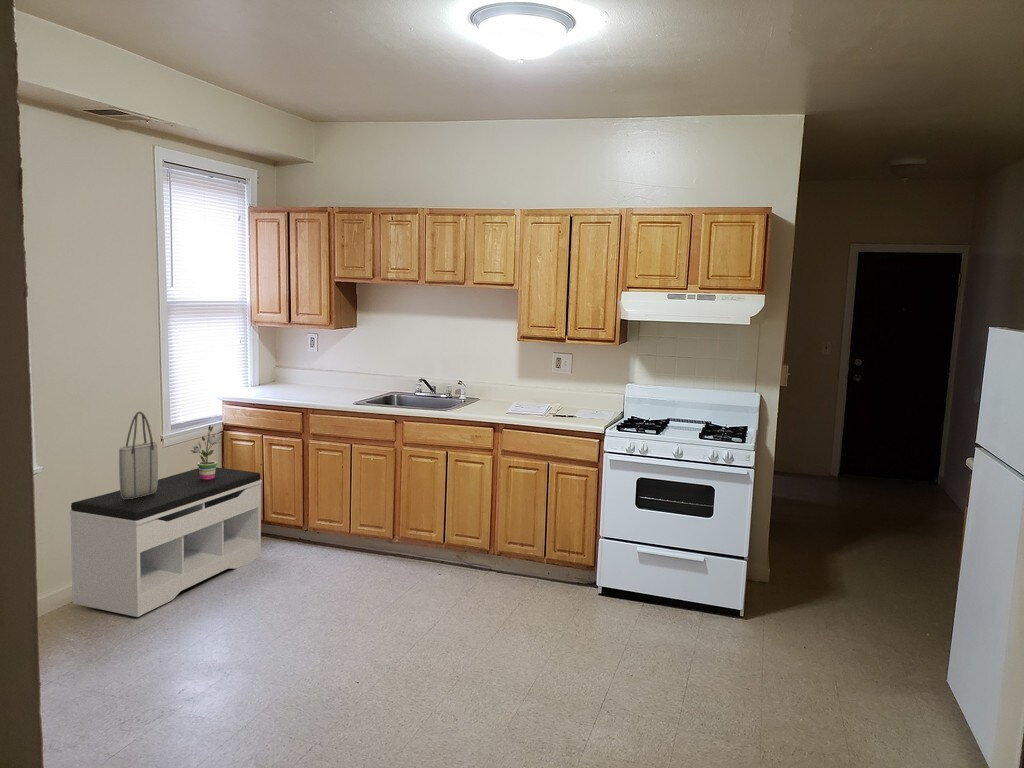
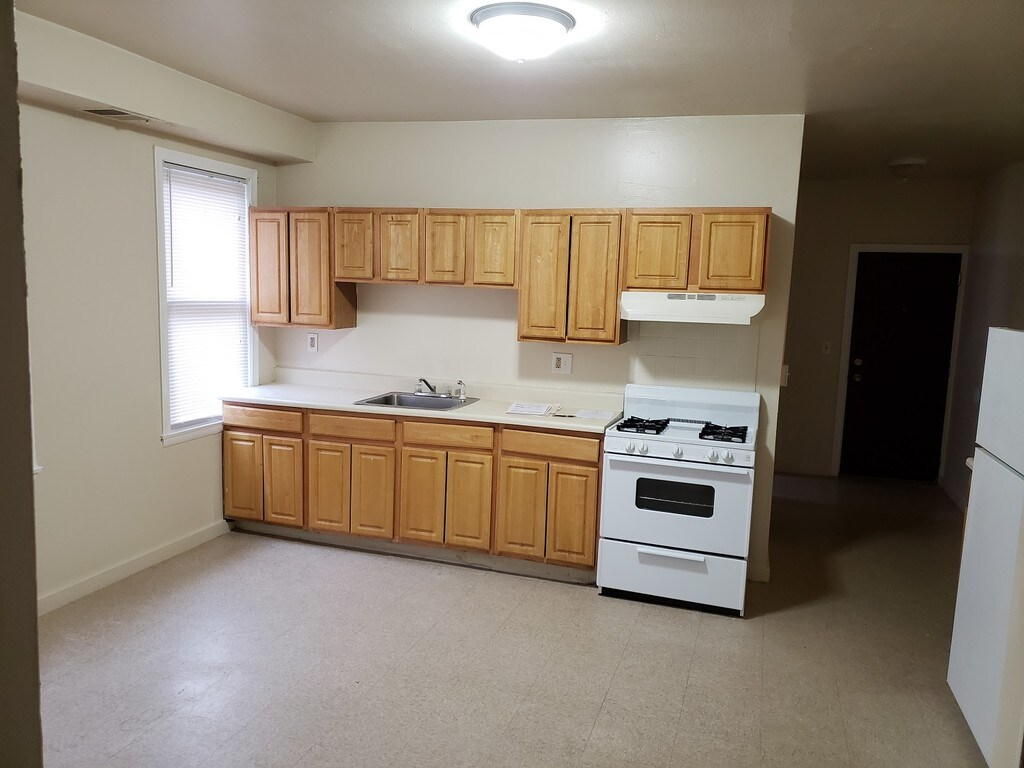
- potted plant [187,424,222,480]
- bench [69,466,263,618]
- tote bag [118,410,159,499]
